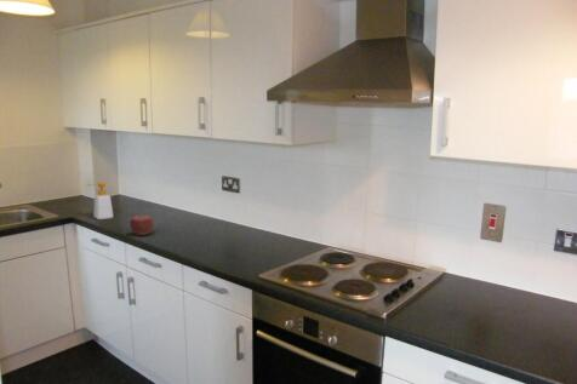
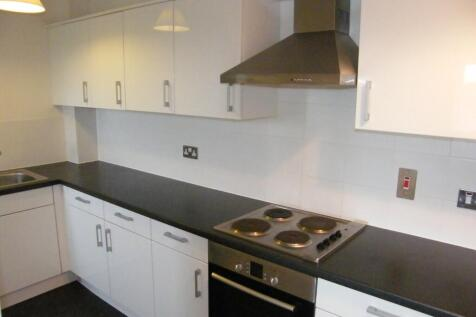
- soap bottle [85,180,114,220]
- apple [128,214,154,236]
